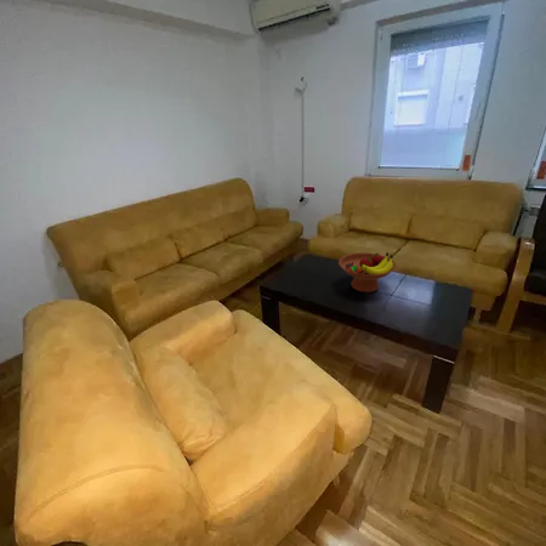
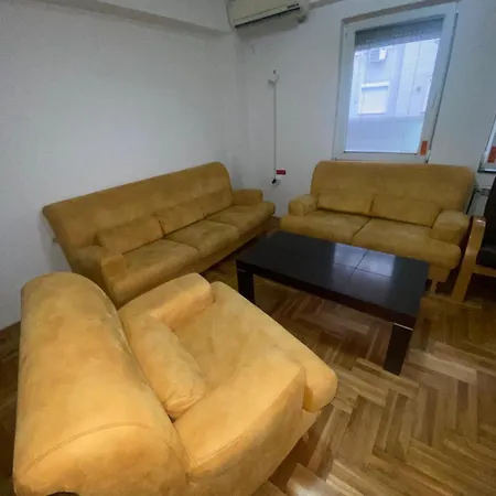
- fruit bowl [337,251,397,294]
